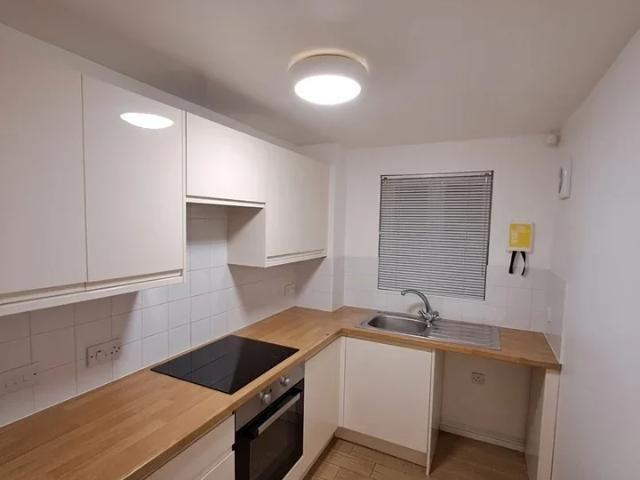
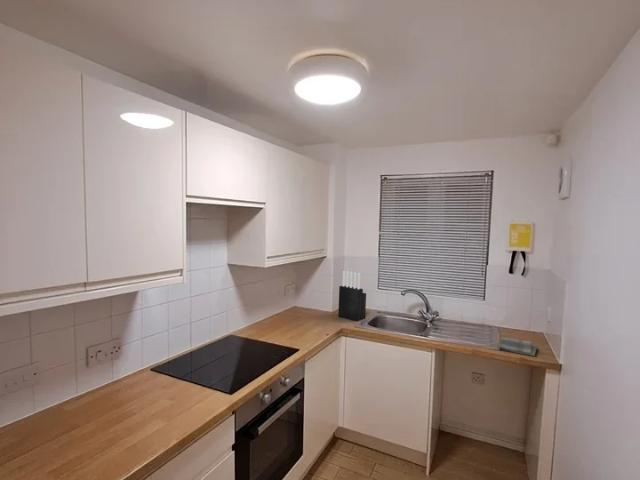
+ knife block [337,270,367,322]
+ dish towel [497,337,538,358]
